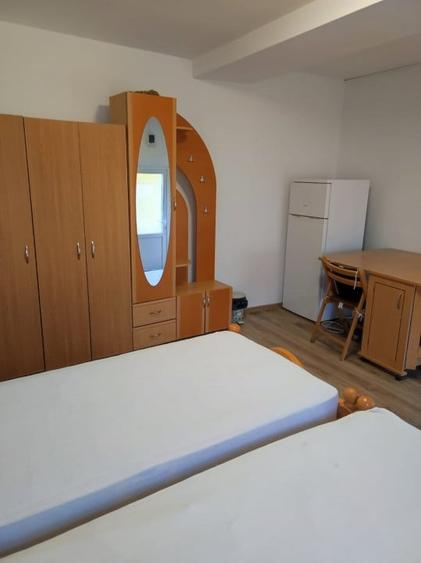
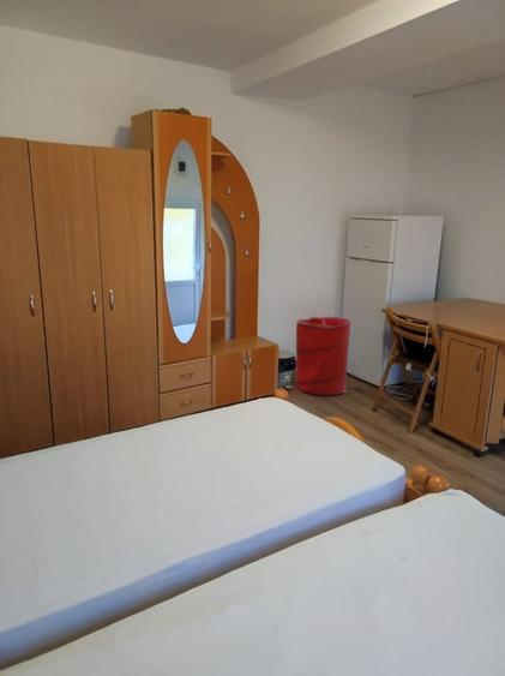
+ laundry hamper [295,316,351,396]
